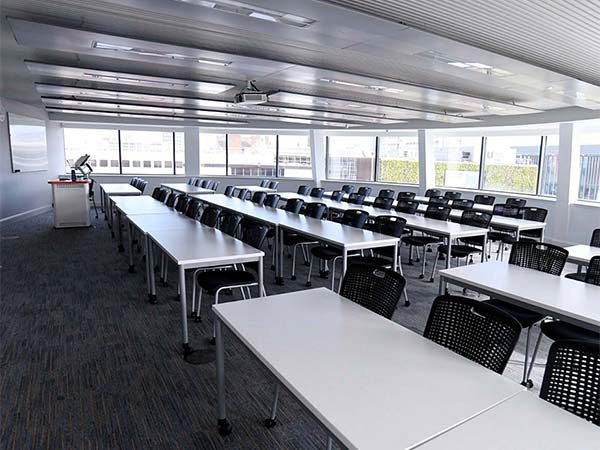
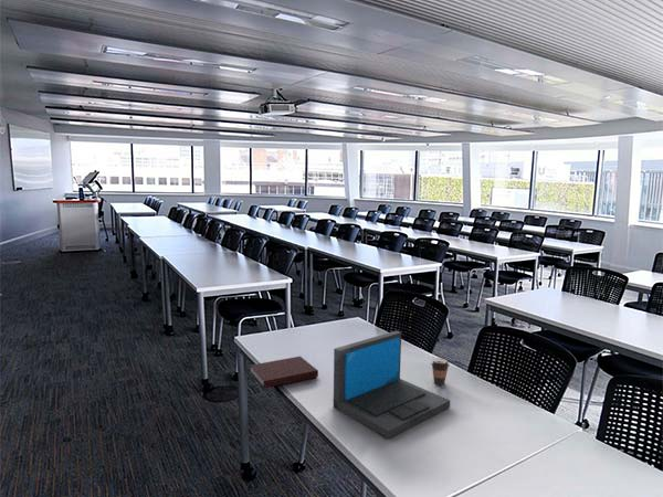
+ laptop [333,330,451,440]
+ notebook [249,356,319,389]
+ coffee cup [430,357,451,385]
